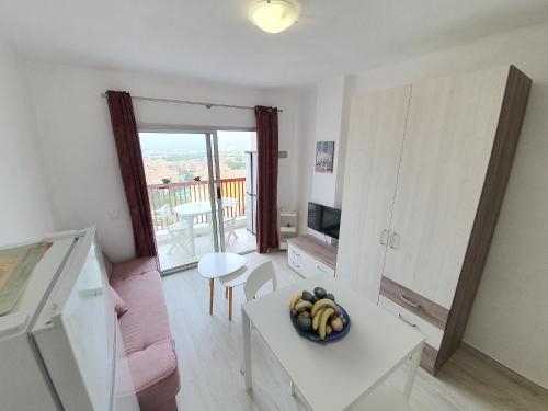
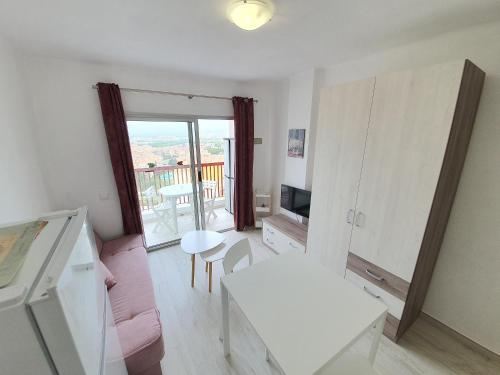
- fruit bowl [288,286,351,342]
